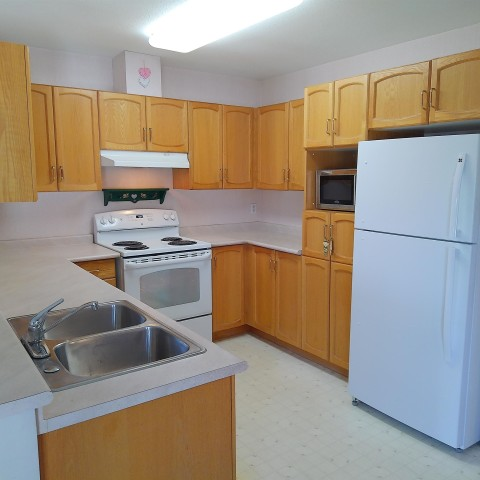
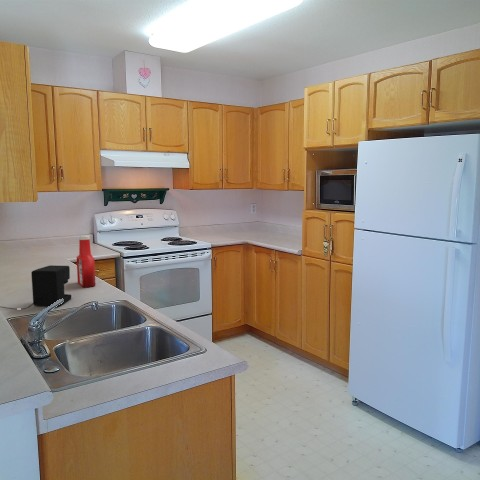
+ coffee maker [1,264,72,310]
+ soap bottle [76,235,96,288]
